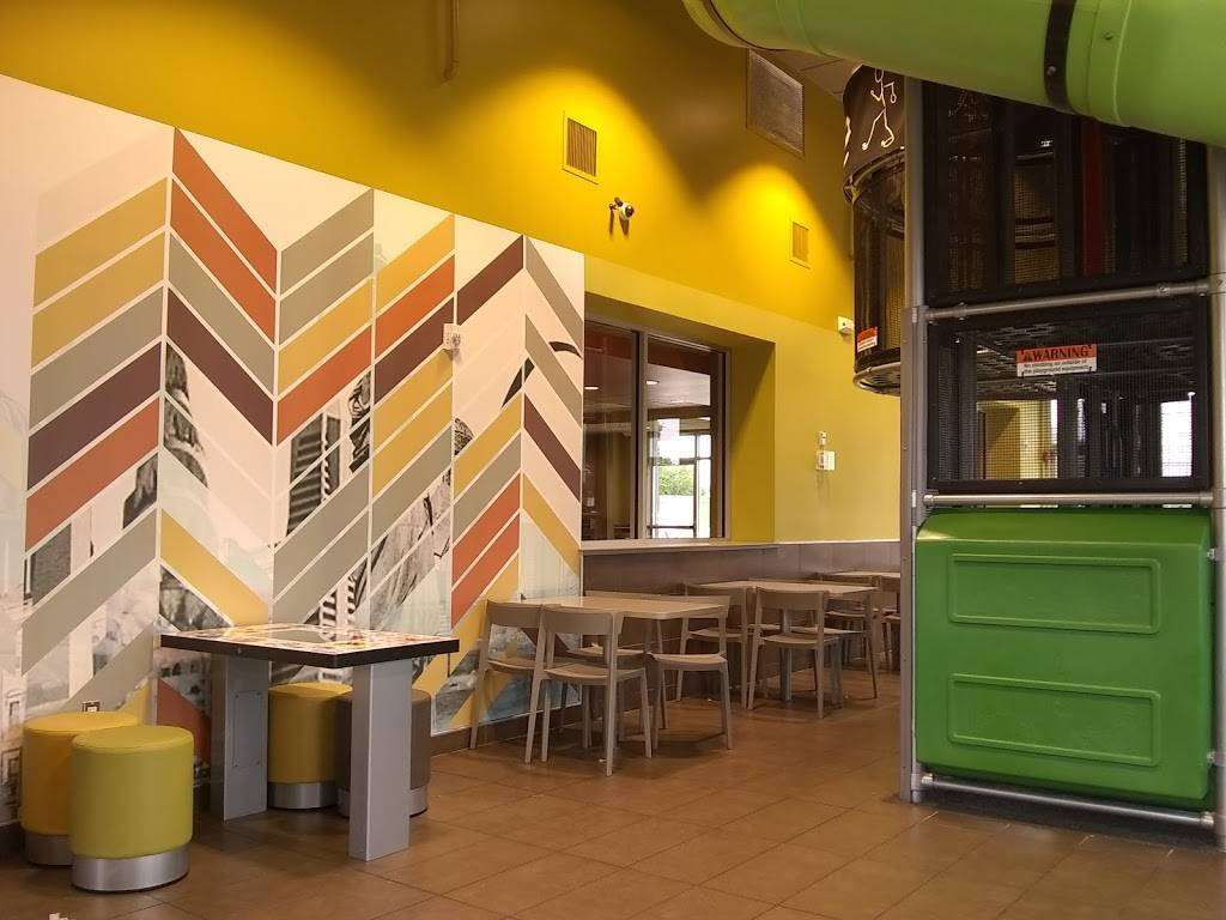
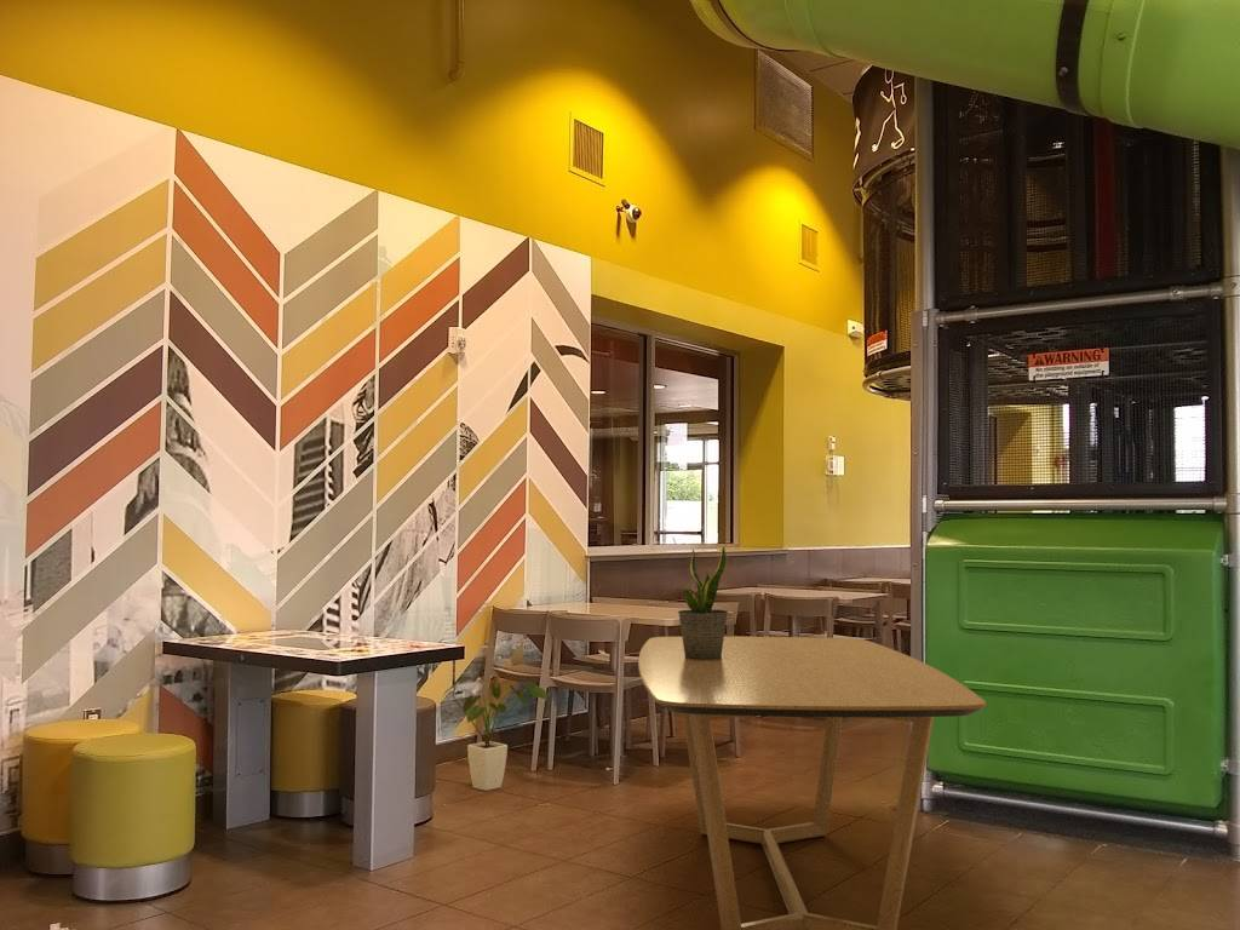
+ house plant [441,681,549,792]
+ dining table [637,636,987,930]
+ potted plant [677,545,729,660]
